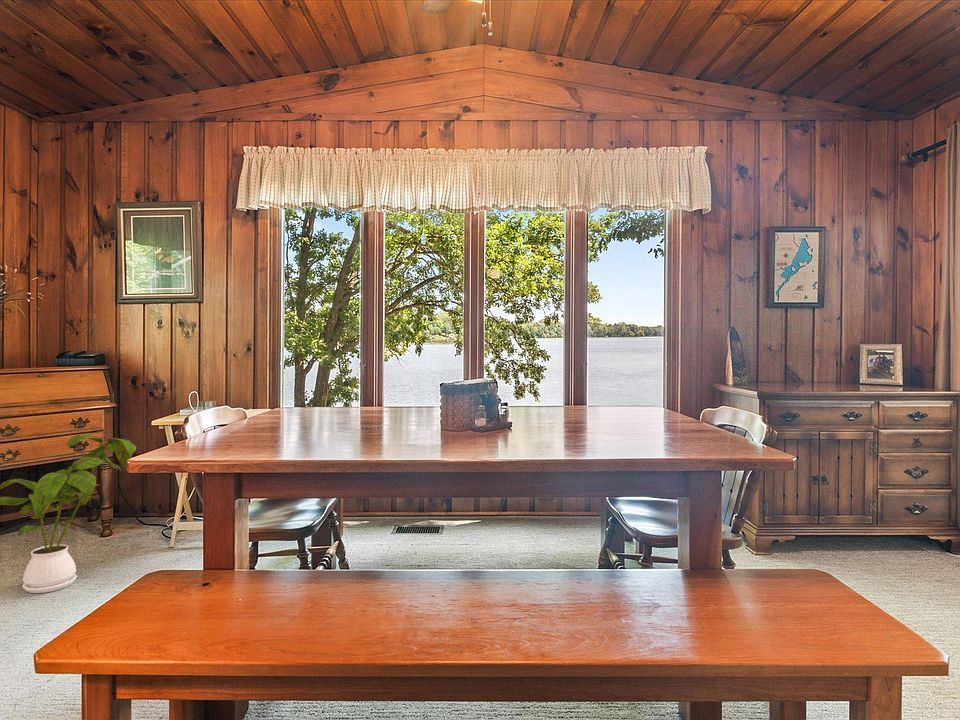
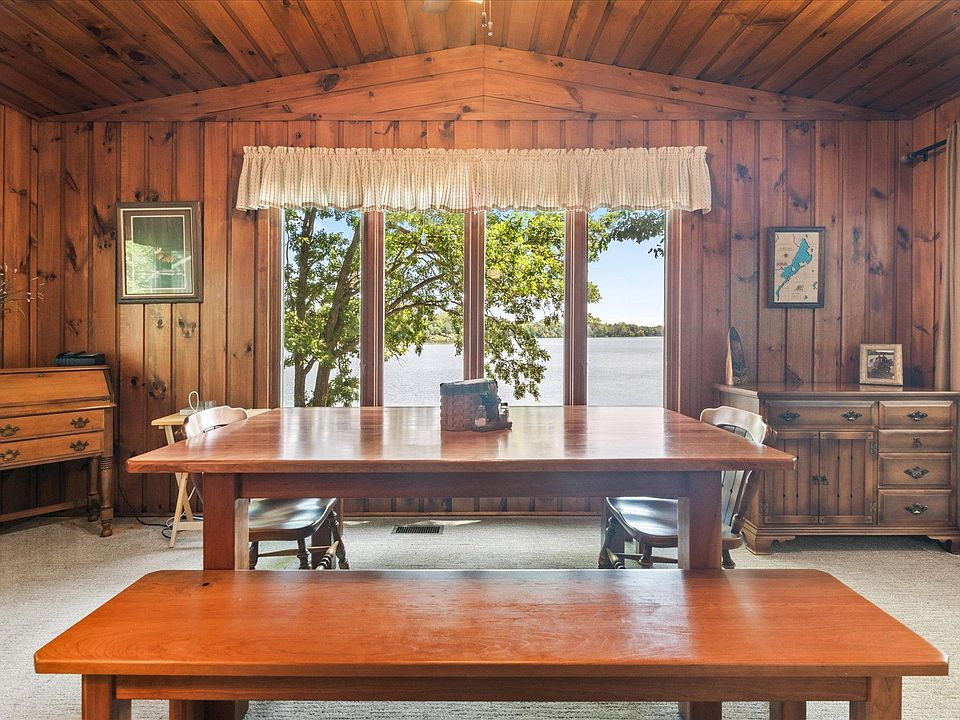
- house plant [0,433,137,594]
